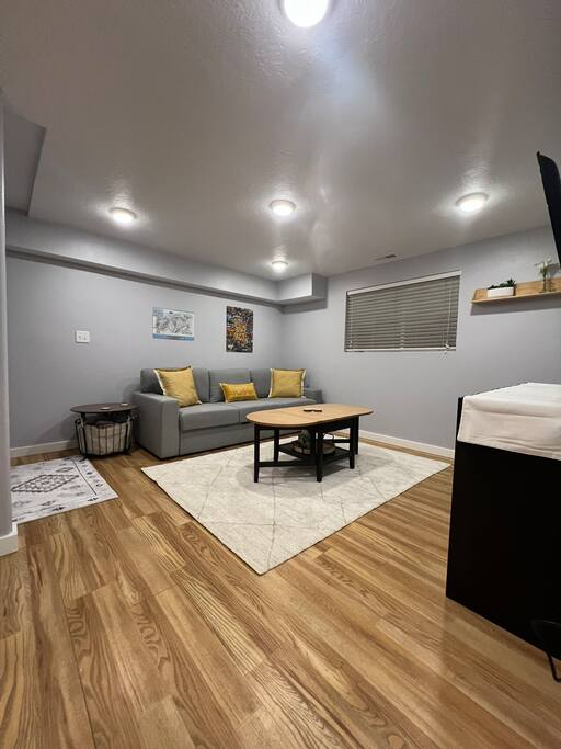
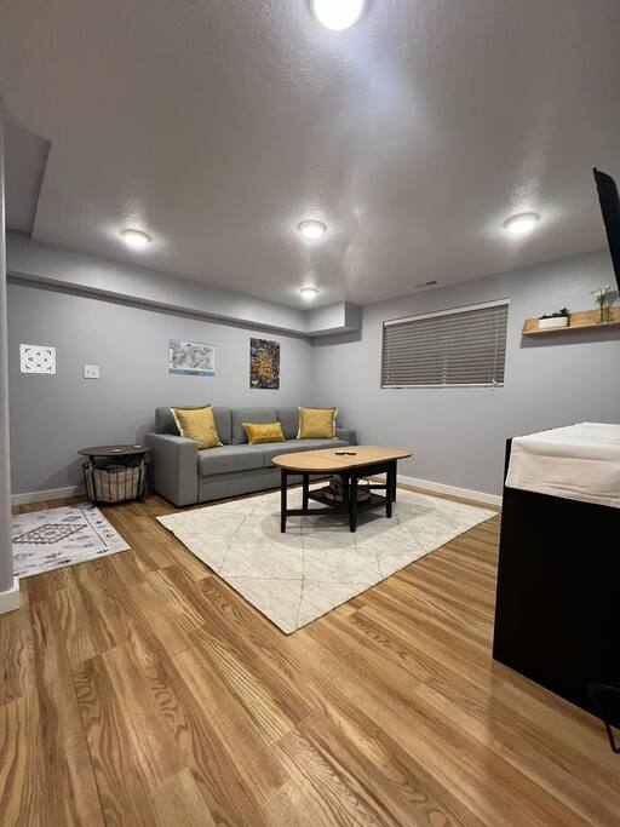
+ wall ornament [19,343,57,375]
